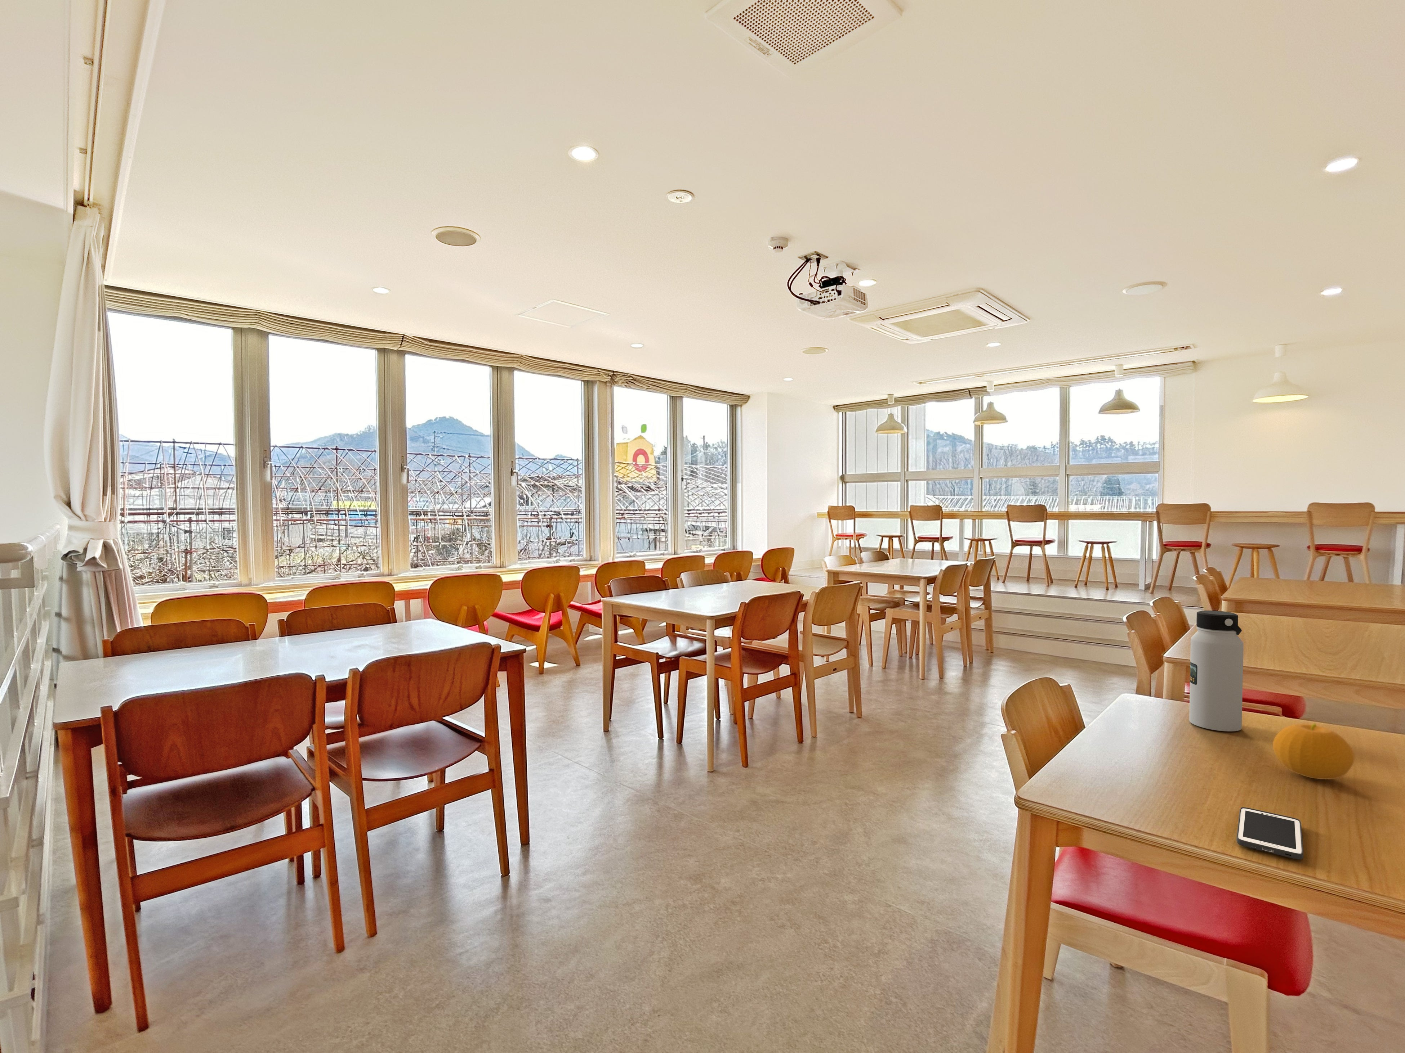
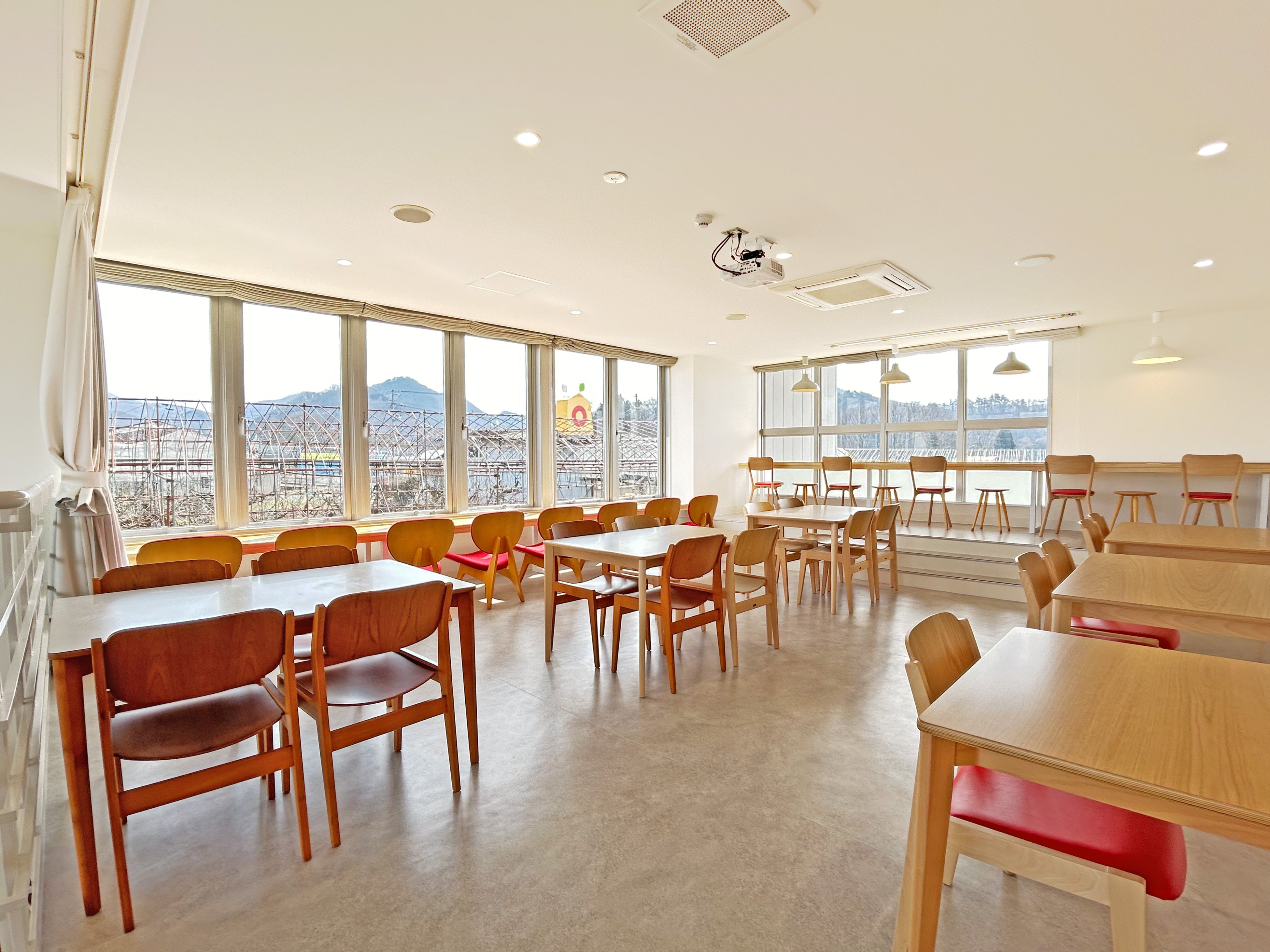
- water bottle [1189,611,1243,732]
- cell phone [1236,806,1303,861]
- fruit [1272,723,1355,780]
